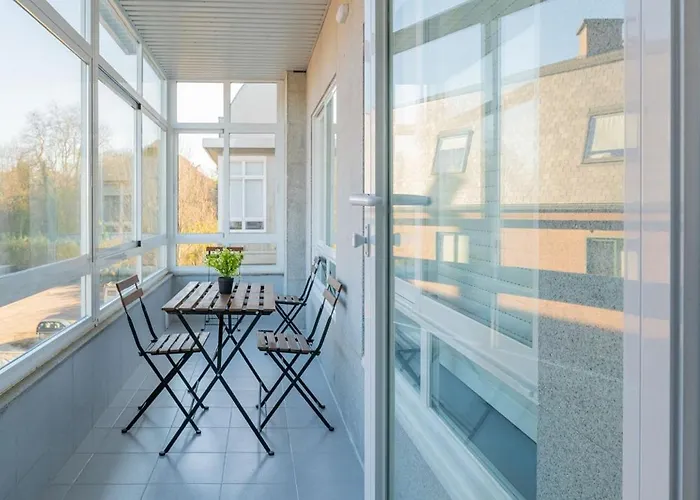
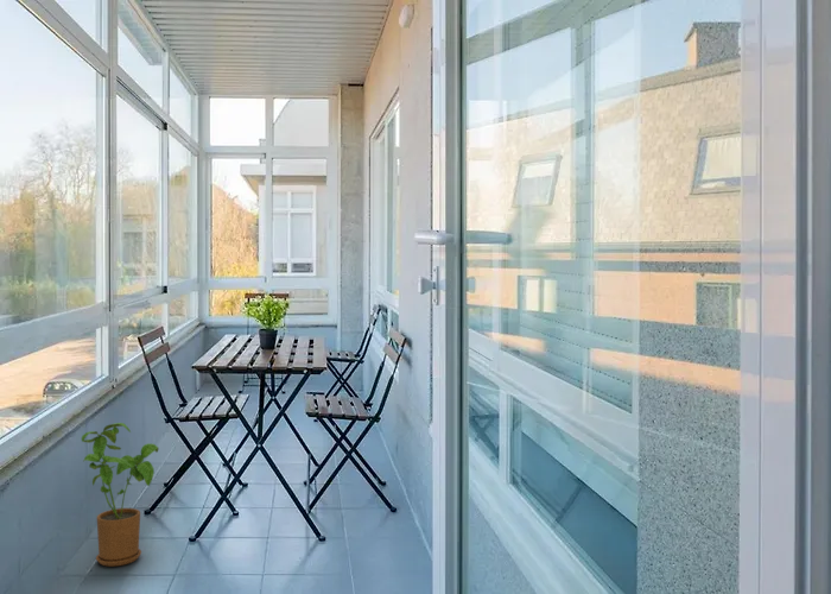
+ house plant [81,422,160,568]
